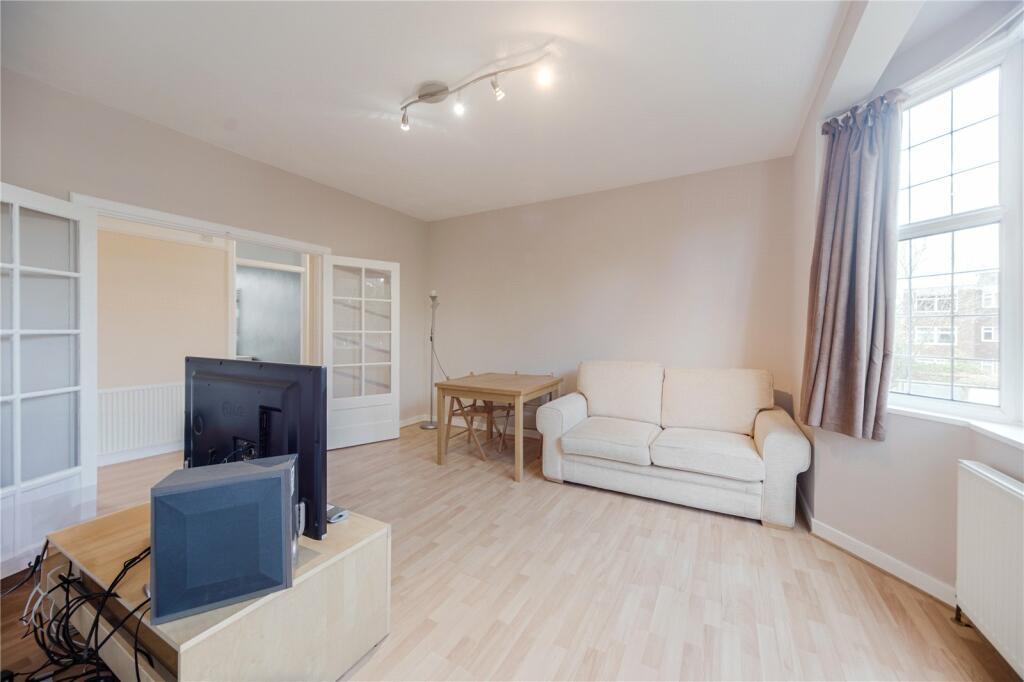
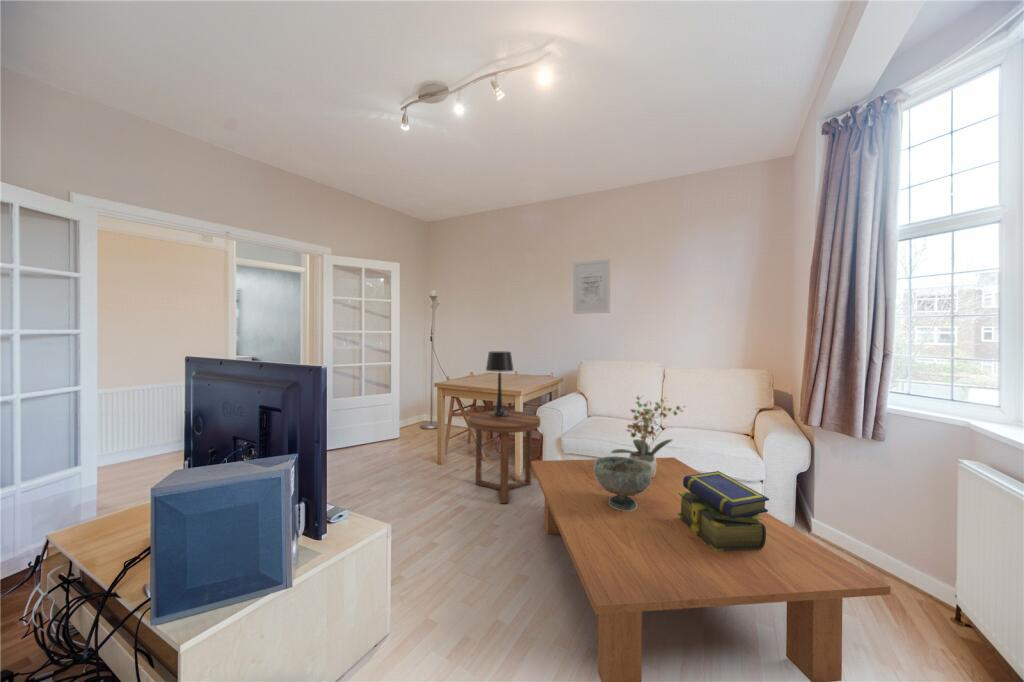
+ decorative bowl [594,455,652,511]
+ table lamp [485,351,515,417]
+ potted plant [610,394,687,477]
+ coffee table [531,456,892,682]
+ stack of books [678,470,770,552]
+ side table [467,410,541,504]
+ wall art [572,258,611,315]
